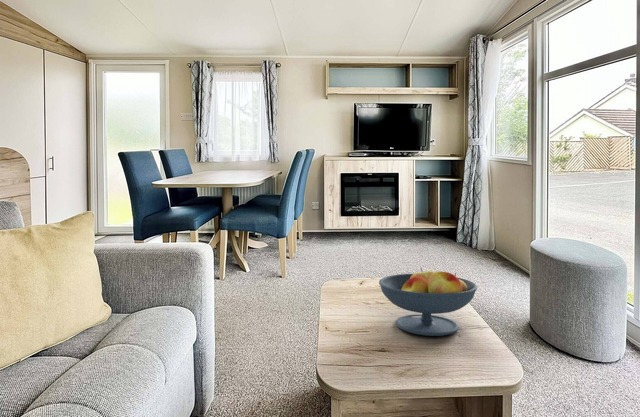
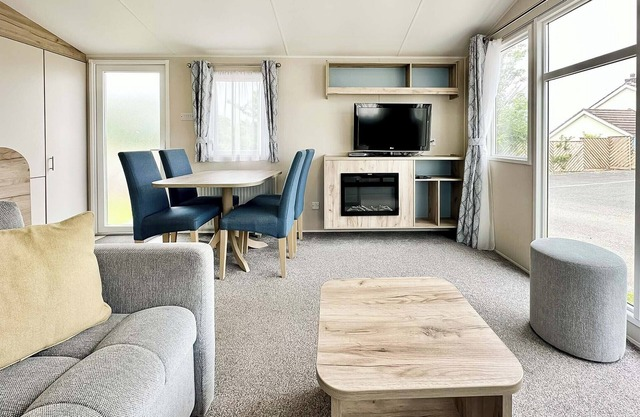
- fruit bowl [378,267,478,337]
